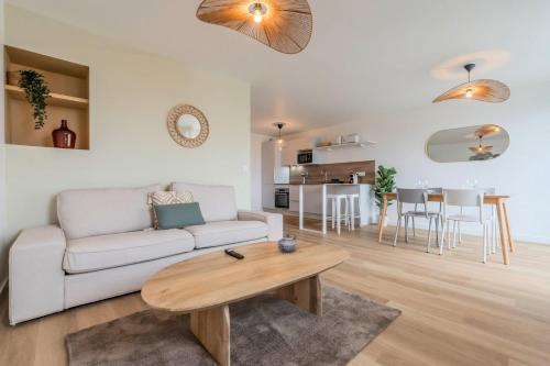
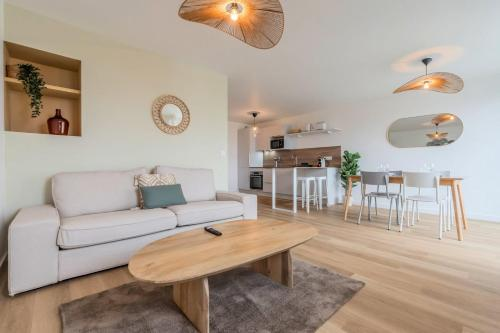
- teapot [276,233,298,253]
